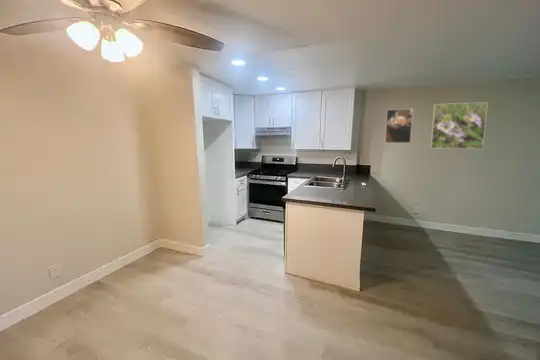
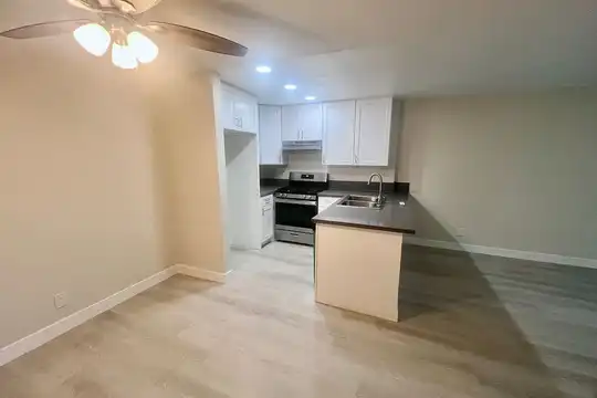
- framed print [384,108,414,144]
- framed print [430,101,489,150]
